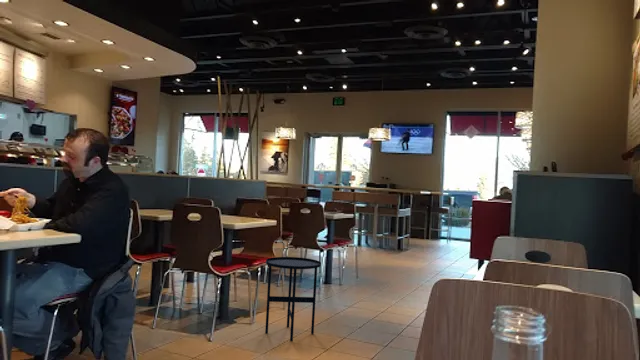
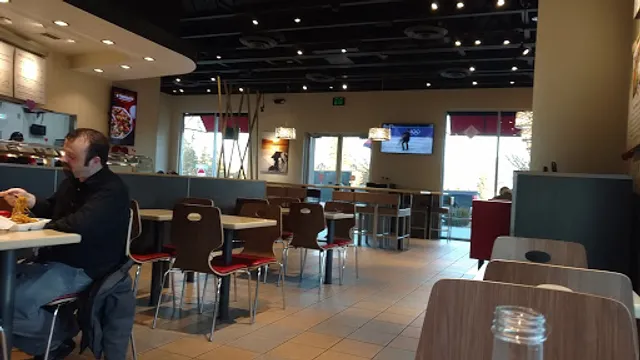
- side table [264,256,322,342]
